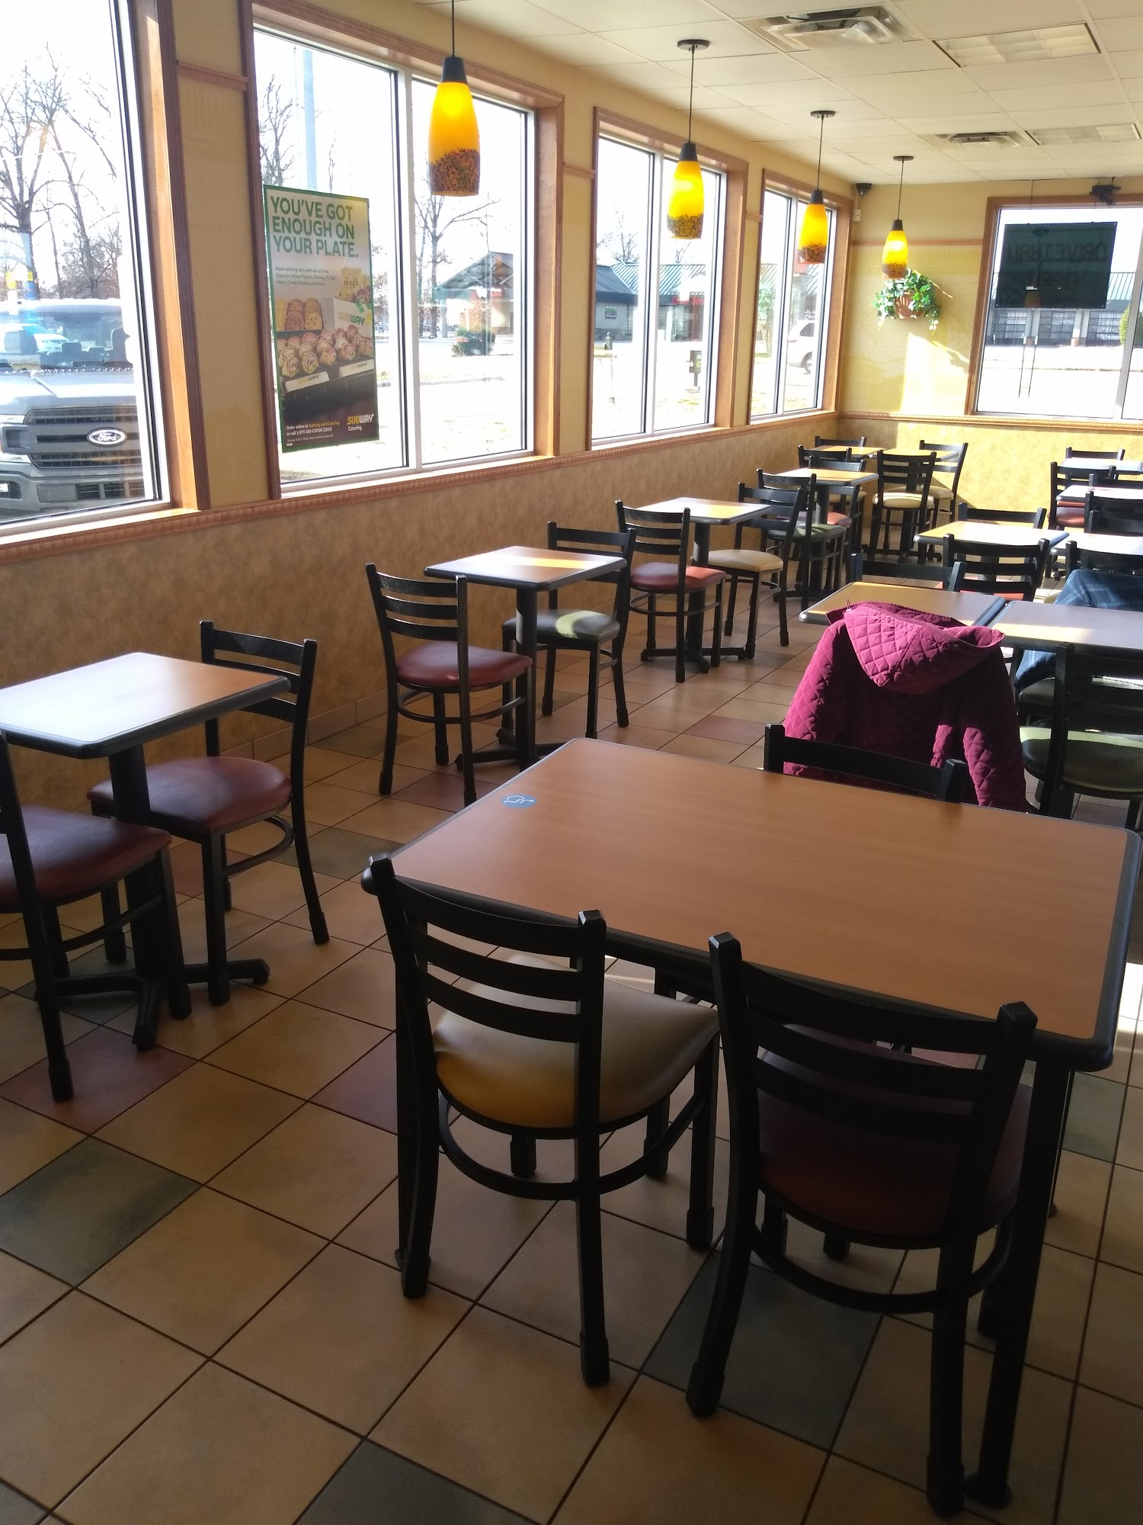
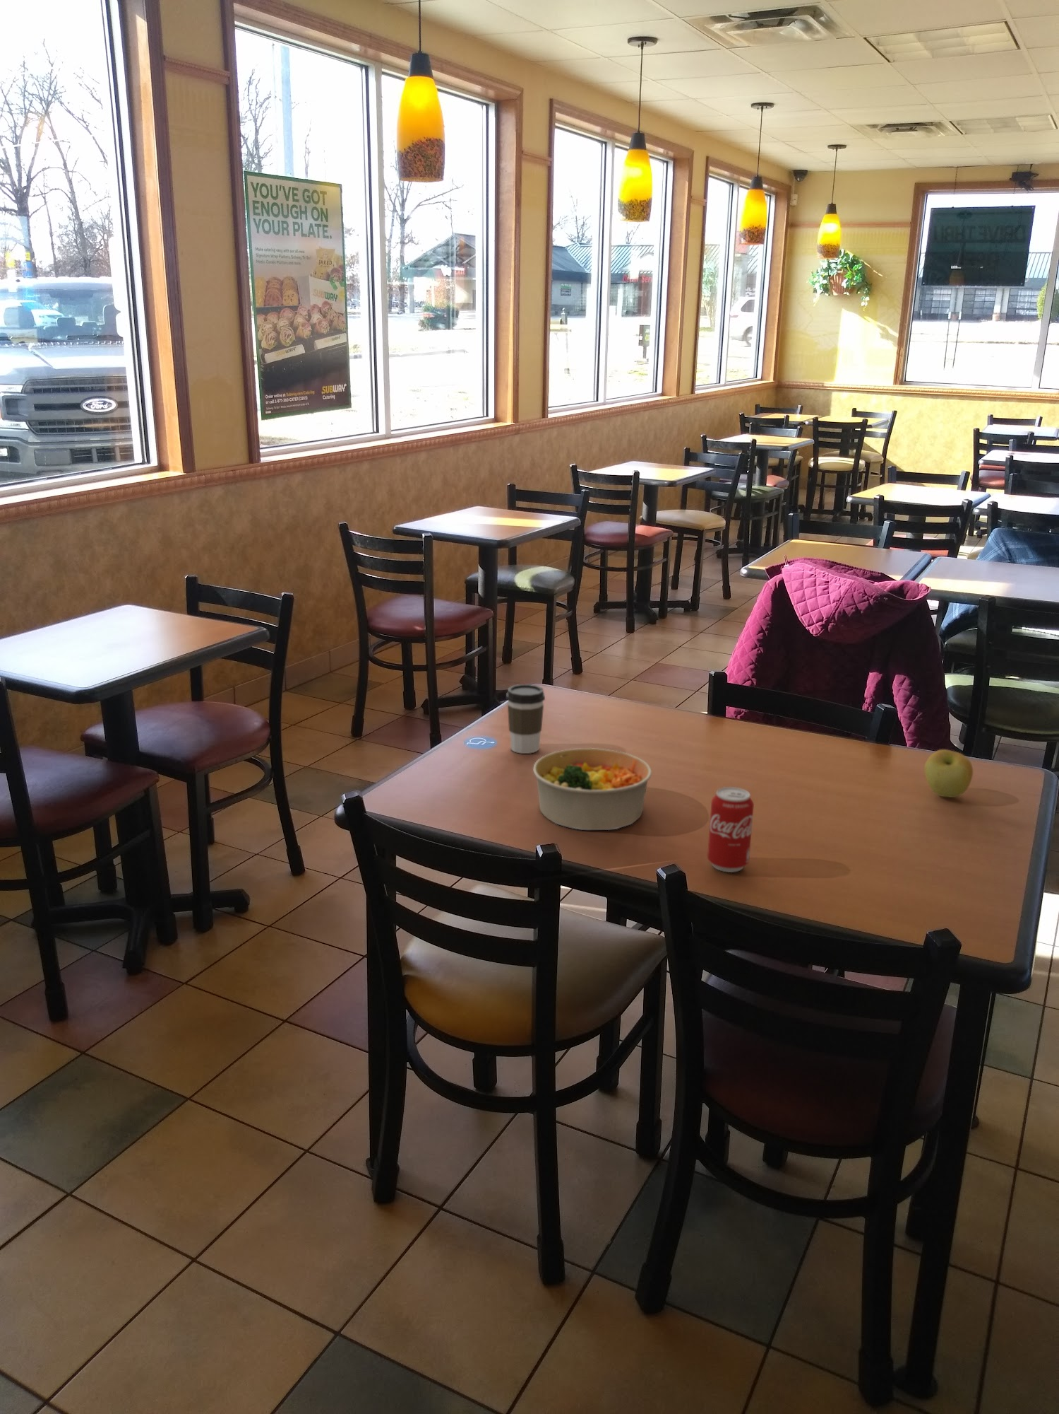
+ bowl [533,747,652,831]
+ coffee cup [505,684,546,755]
+ beverage can [706,786,754,873]
+ apple [923,748,973,798]
